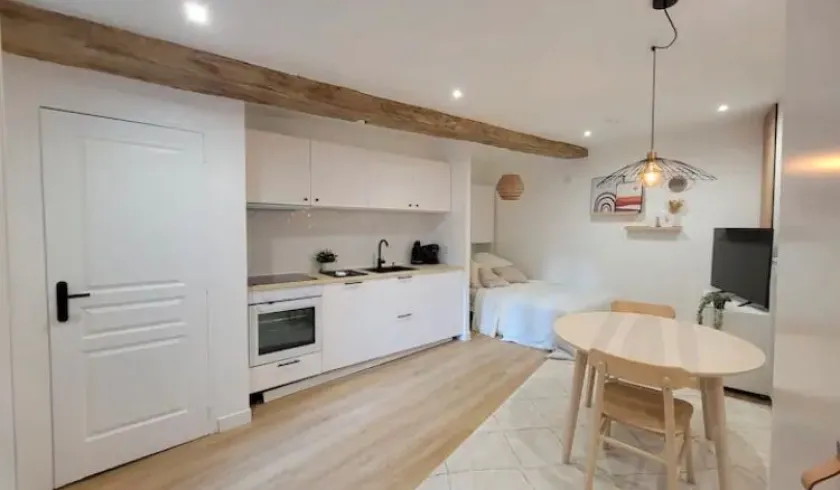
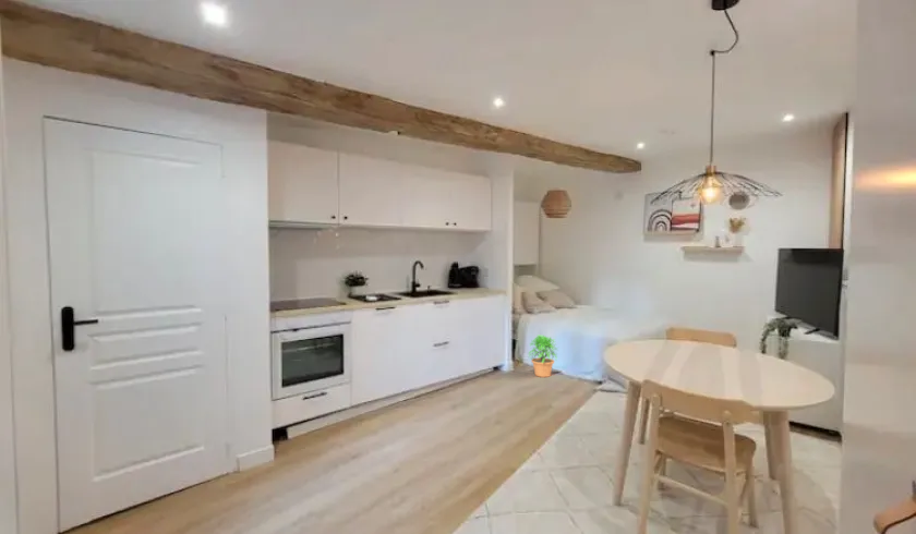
+ potted plant [528,333,559,378]
